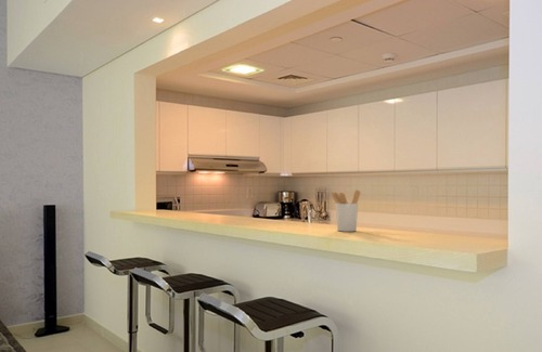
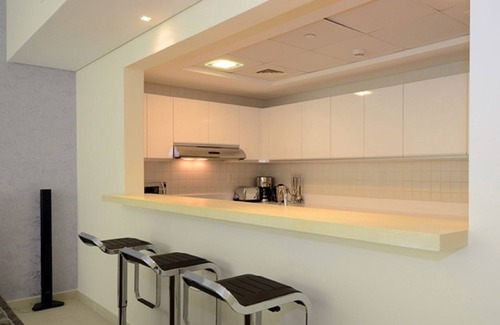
- utensil holder [331,188,361,233]
